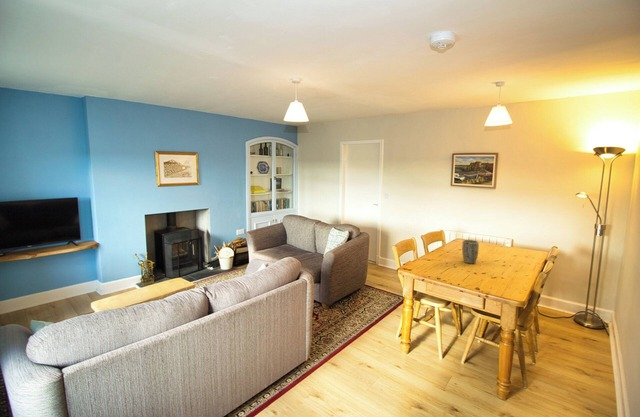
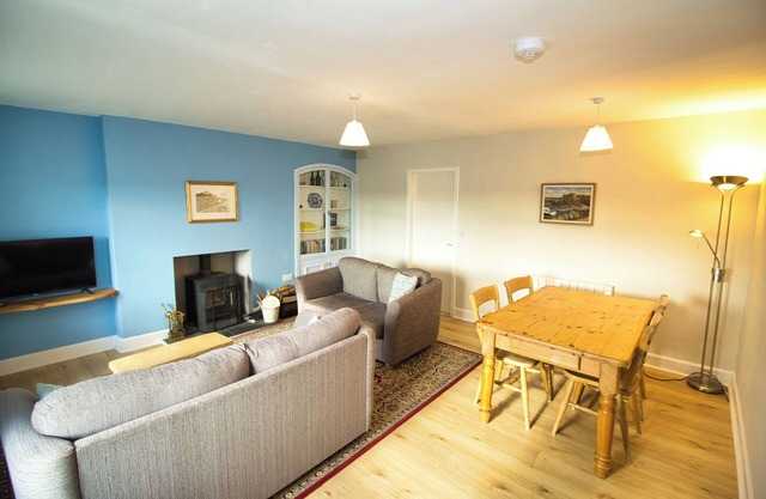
- plant pot [461,239,480,265]
